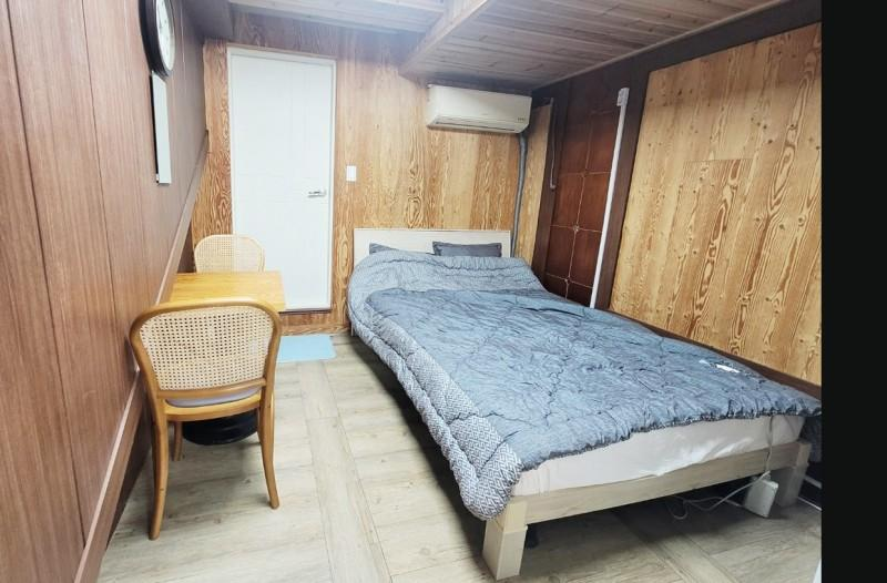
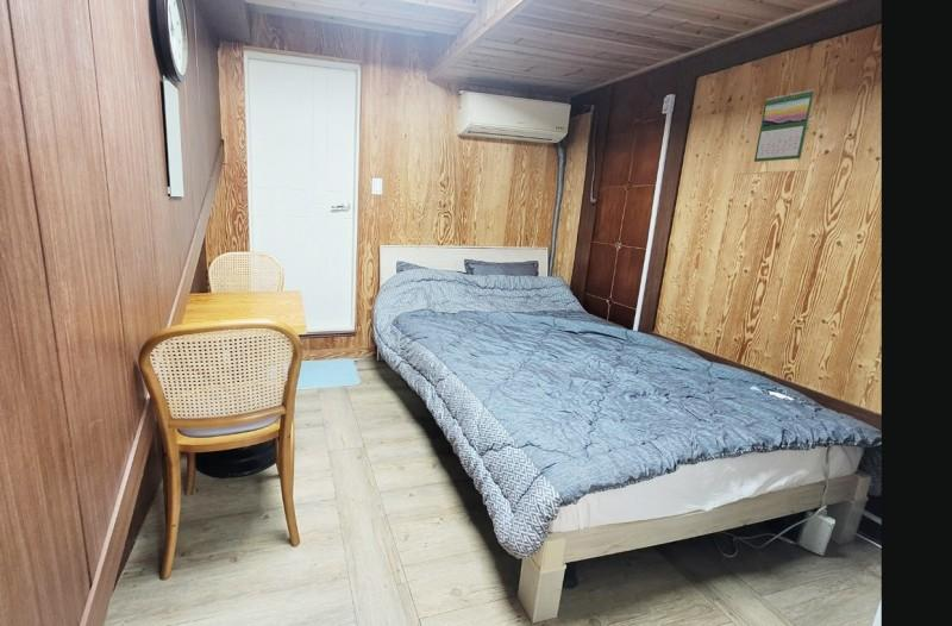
+ calendar [753,88,816,163]
